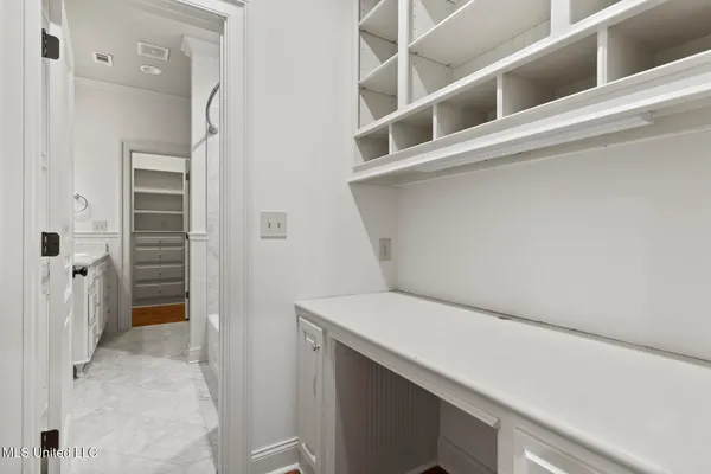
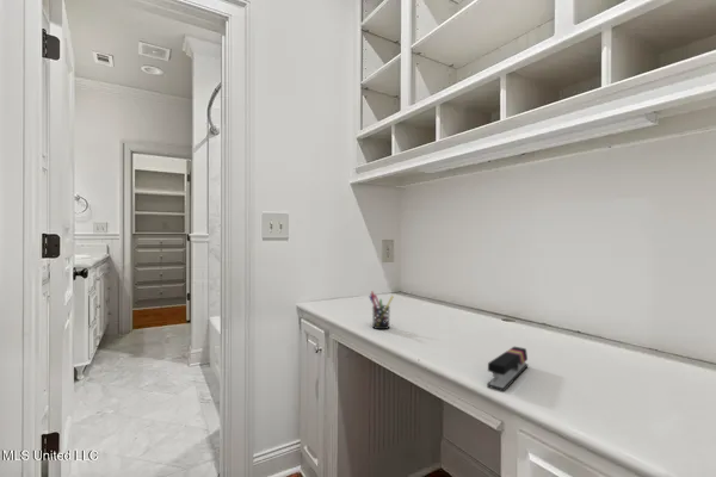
+ pen holder [368,290,395,330]
+ stapler [486,346,529,392]
